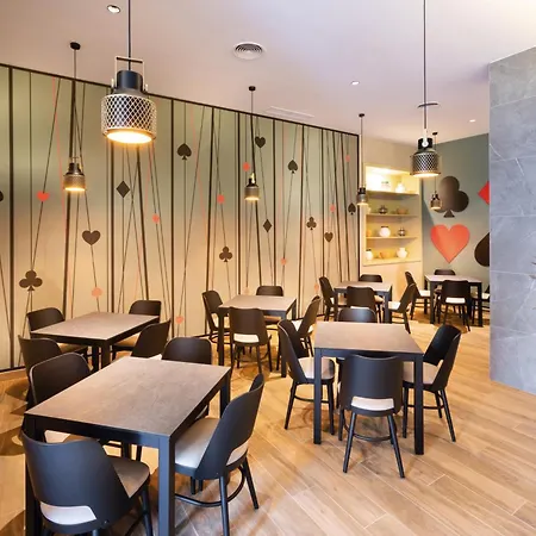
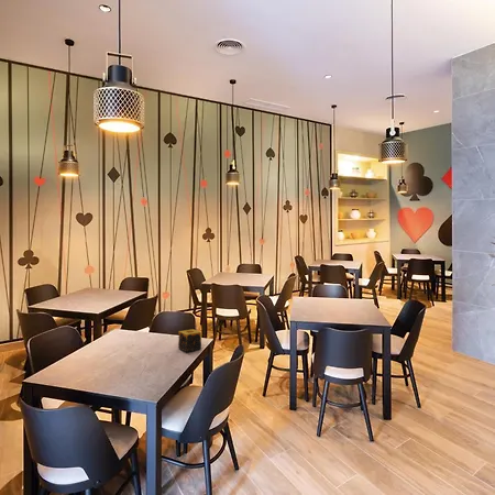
+ candle [177,328,202,353]
